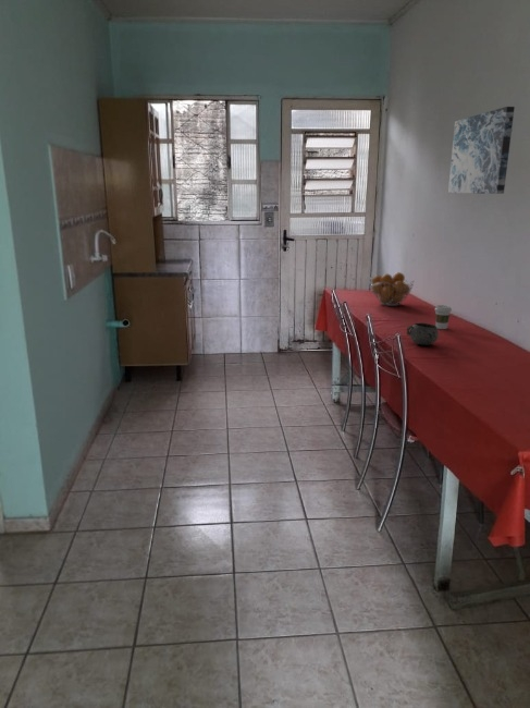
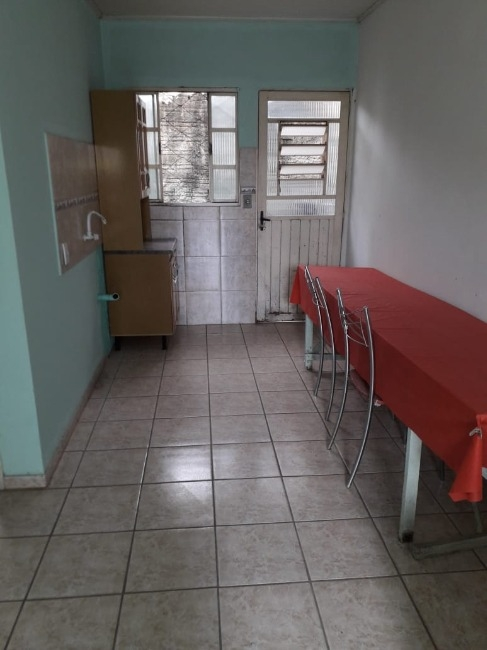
- fruit basket [369,271,415,307]
- decorative bowl [406,322,440,346]
- coffee cup [433,304,453,330]
- wall art [447,106,516,195]
